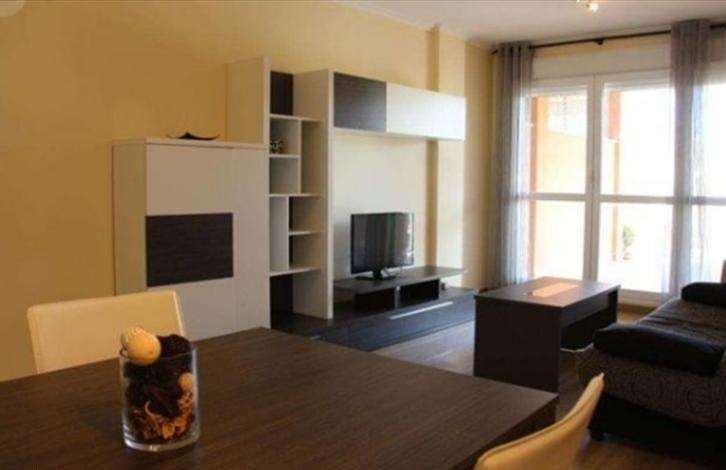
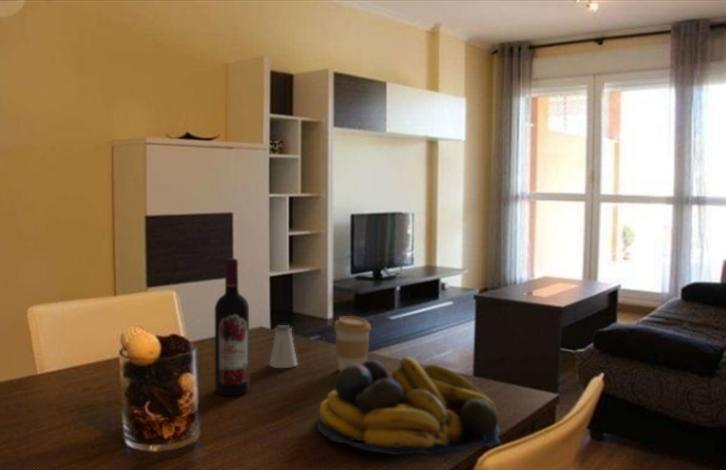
+ saltshaker [268,324,299,369]
+ fruit bowl [316,355,502,457]
+ wine bottle [214,257,250,396]
+ coffee cup [333,315,372,372]
